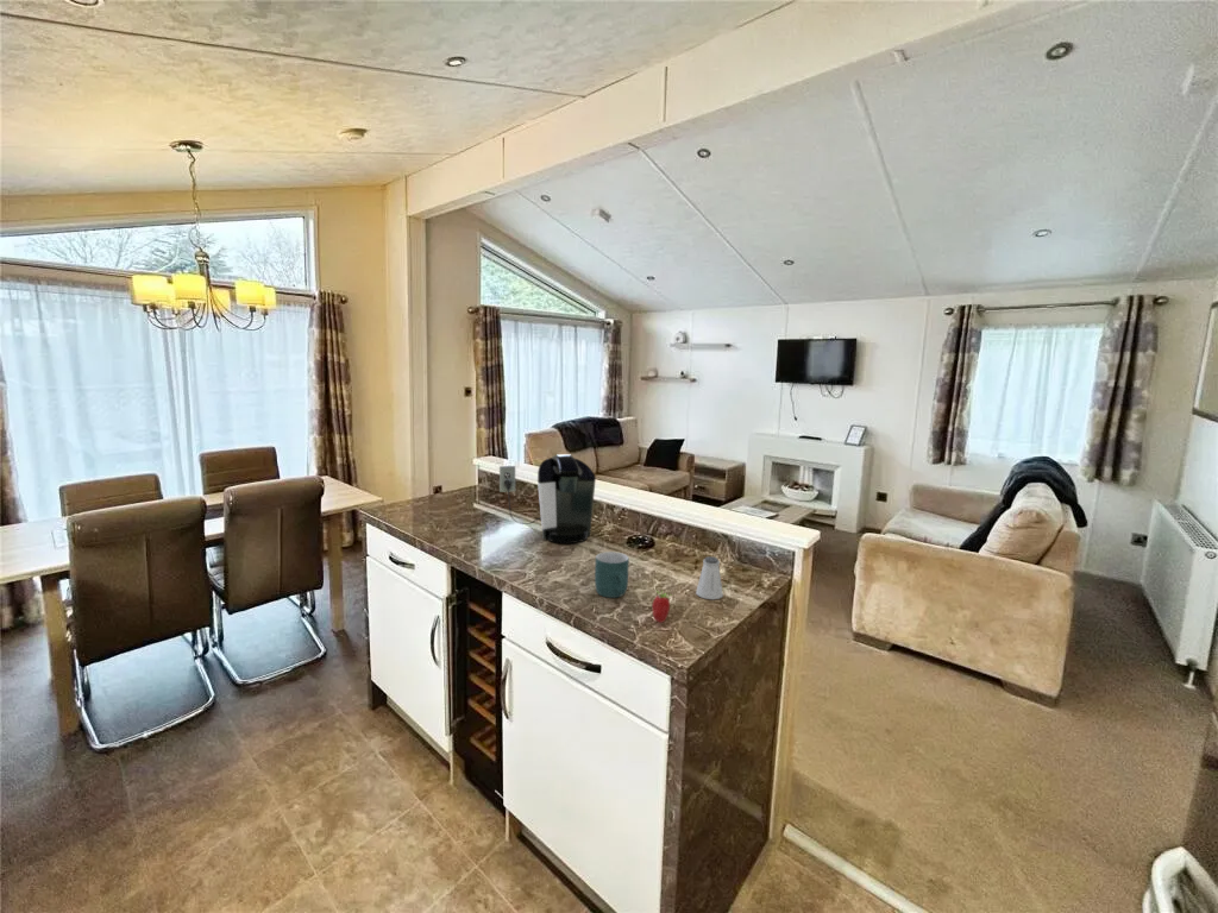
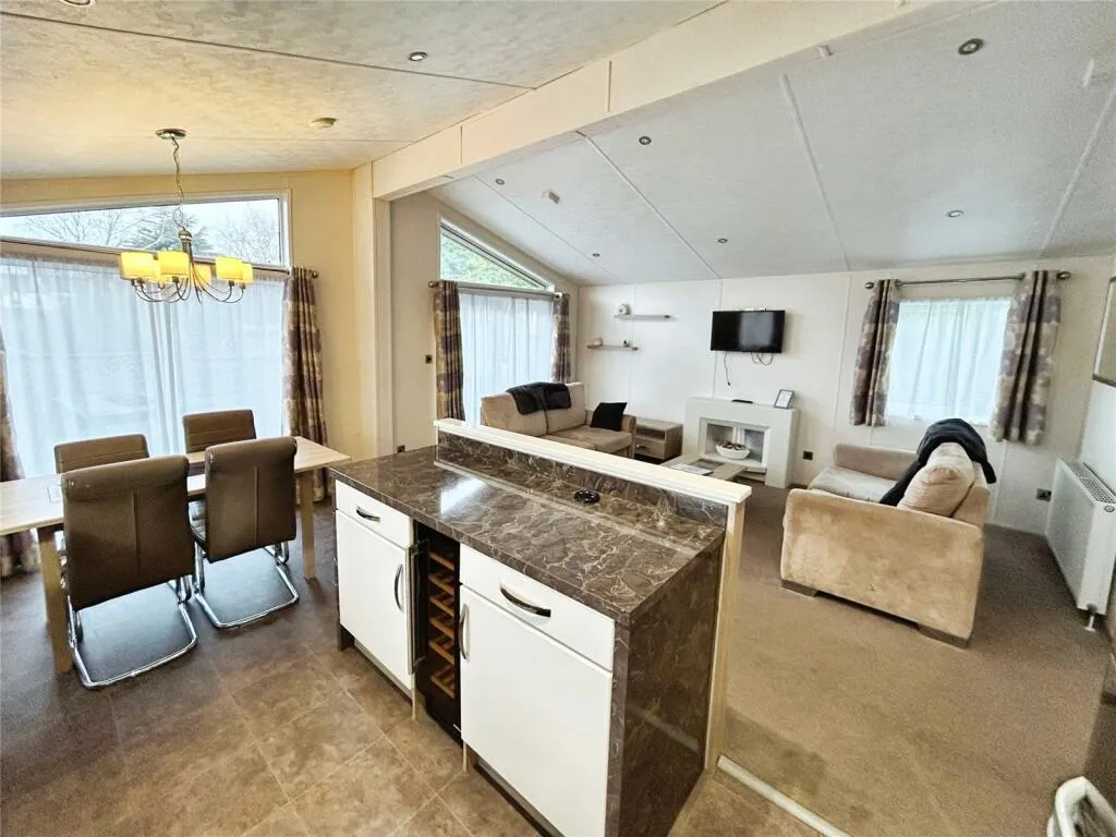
- saltshaker [695,555,724,600]
- mug [594,550,630,599]
- coffee maker [498,453,597,544]
- fruit [651,590,672,624]
